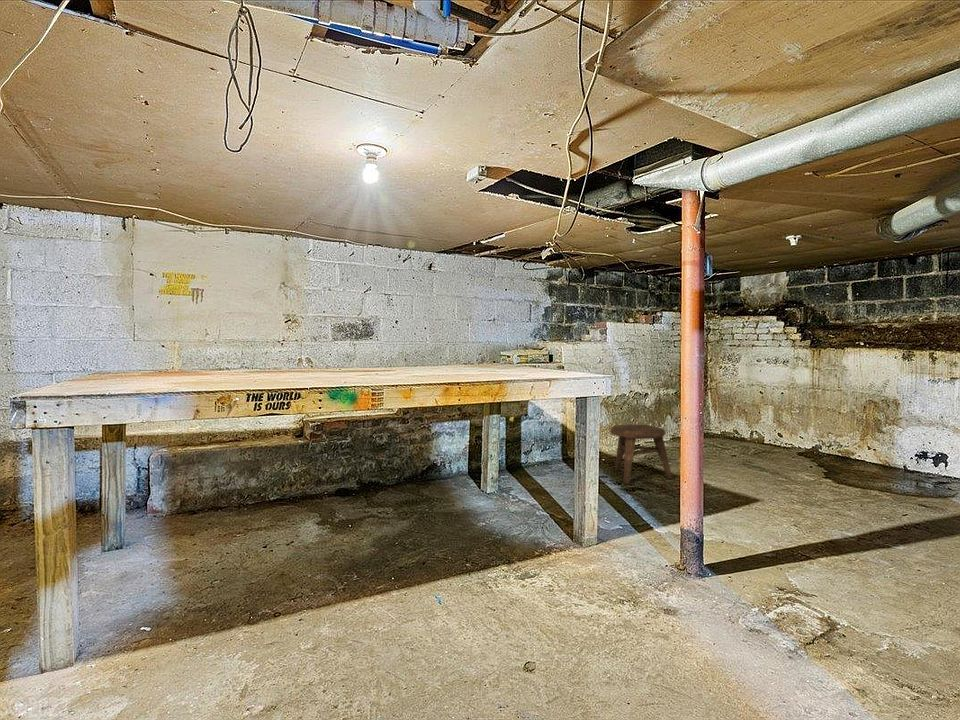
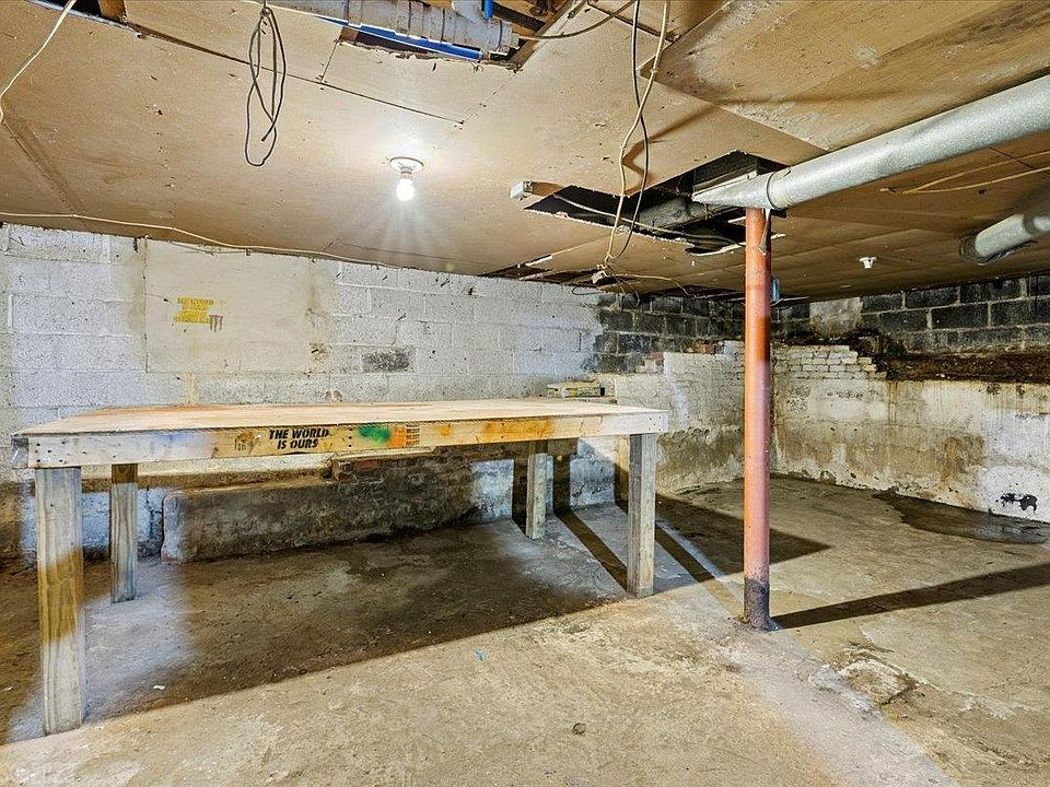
- stool [610,423,673,485]
